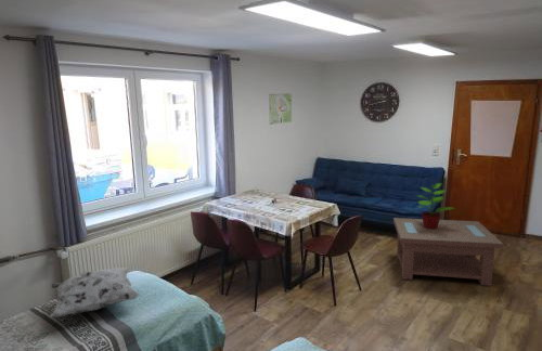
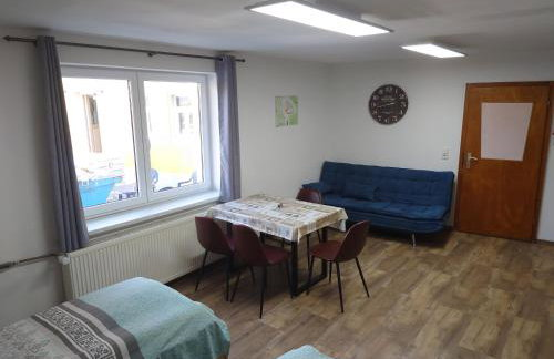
- coffee table [392,217,504,287]
- potted plant [415,180,456,229]
- decorative pillow [49,266,141,318]
